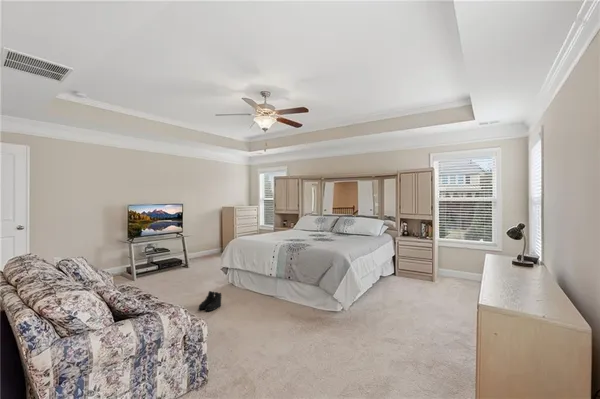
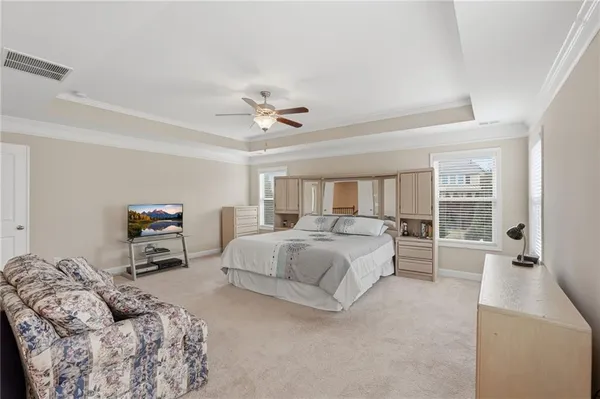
- boots [198,290,223,312]
